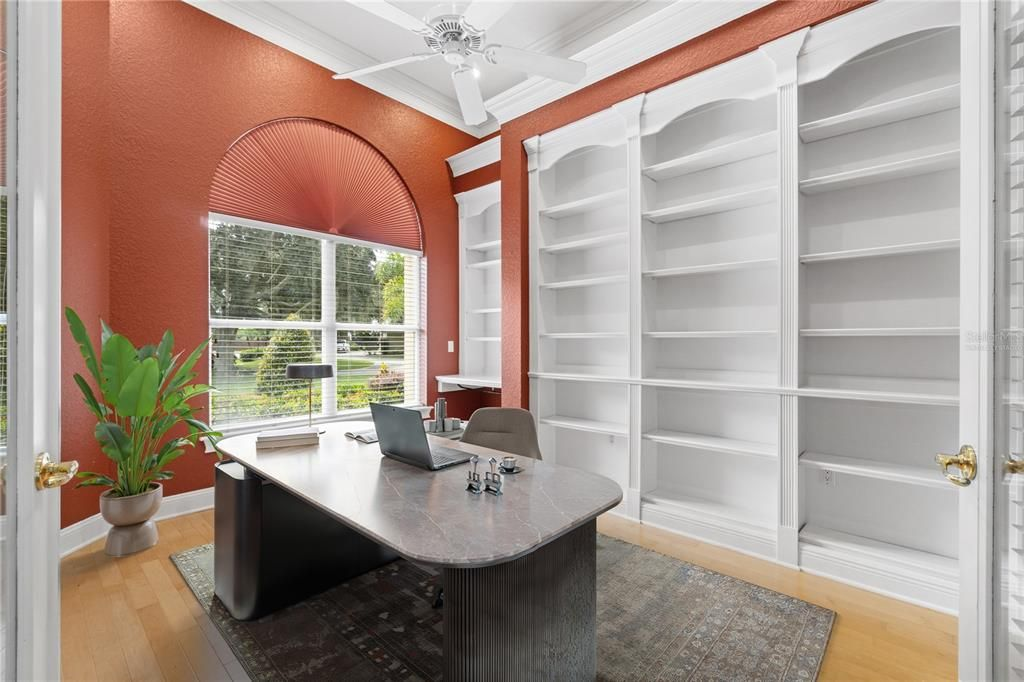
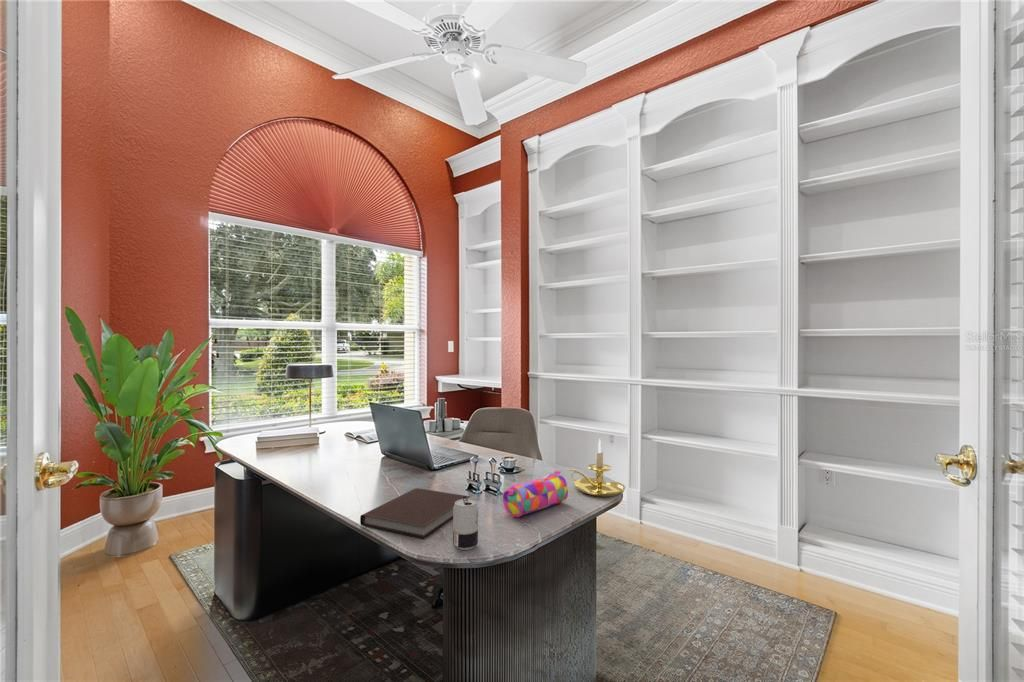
+ pencil case [502,470,569,518]
+ notebook [359,487,472,540]
+ beverage can [452,495,479,551]
+ candle holder [567,438,626,498]
